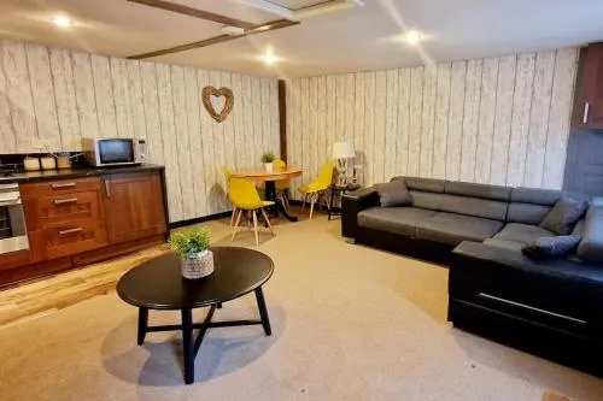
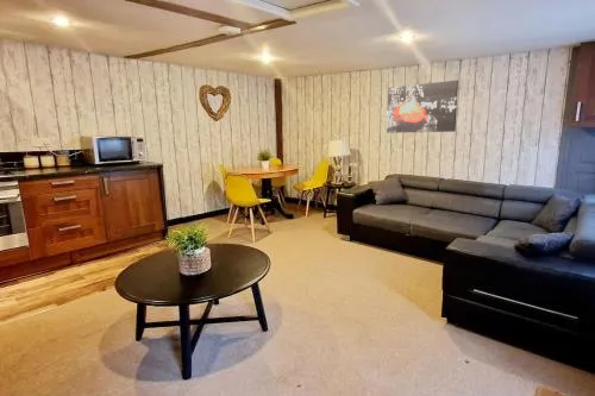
+ wall art [386,80,459,134]
